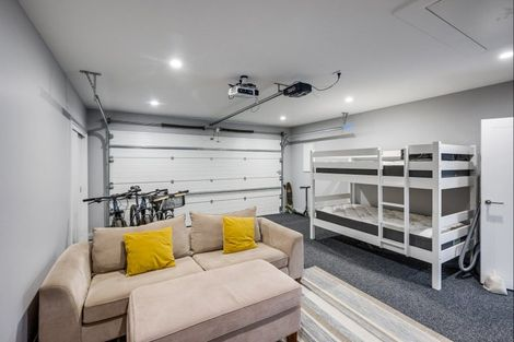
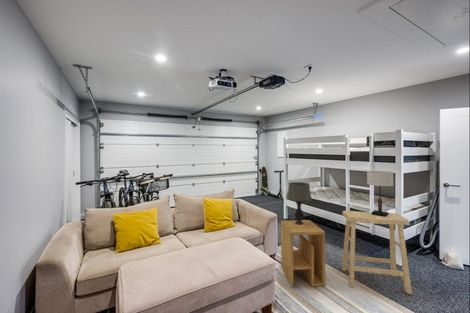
+ side table [280,219,326,288]
+ table lamp [366,170,394,217]
+ stool [341,210,413,295]
+ table lamp [285,181,313,225]
